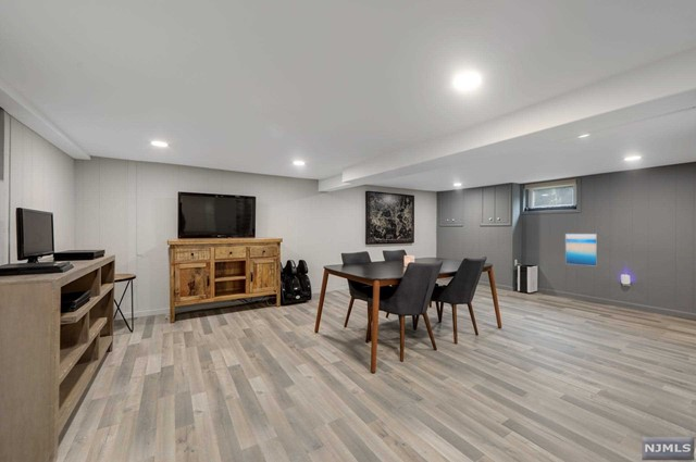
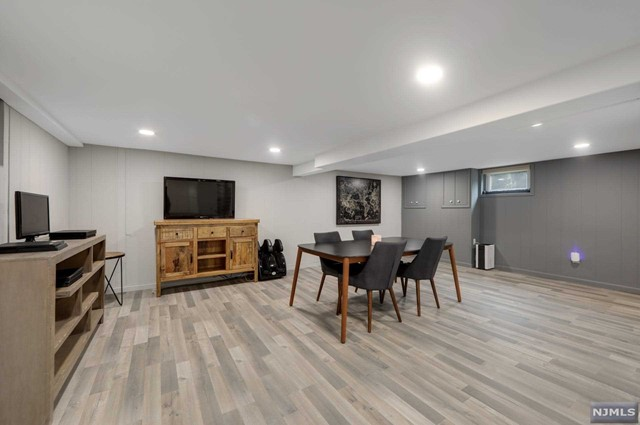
- wall art [564,233,599,267]
